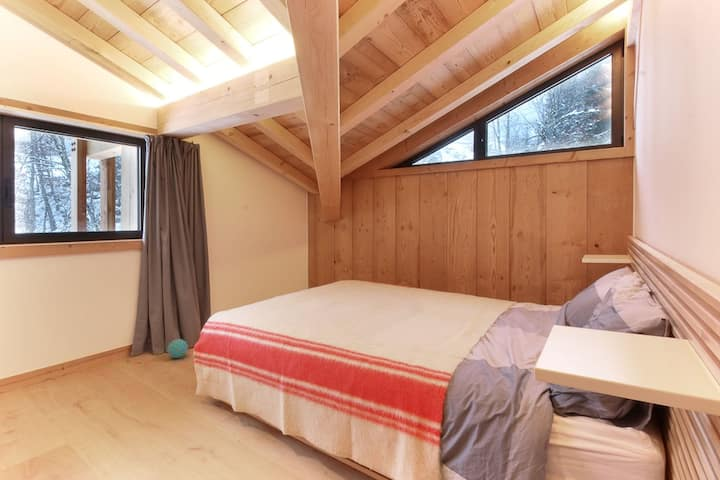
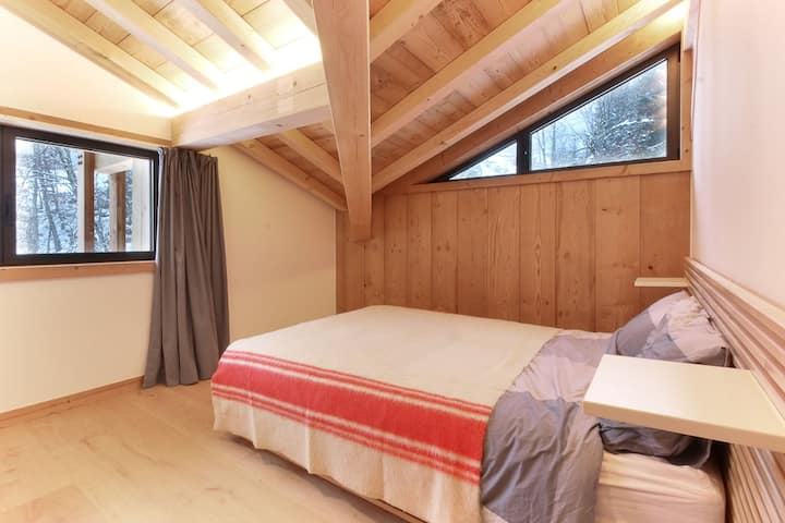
- decorative ball [166,338,189,359]
